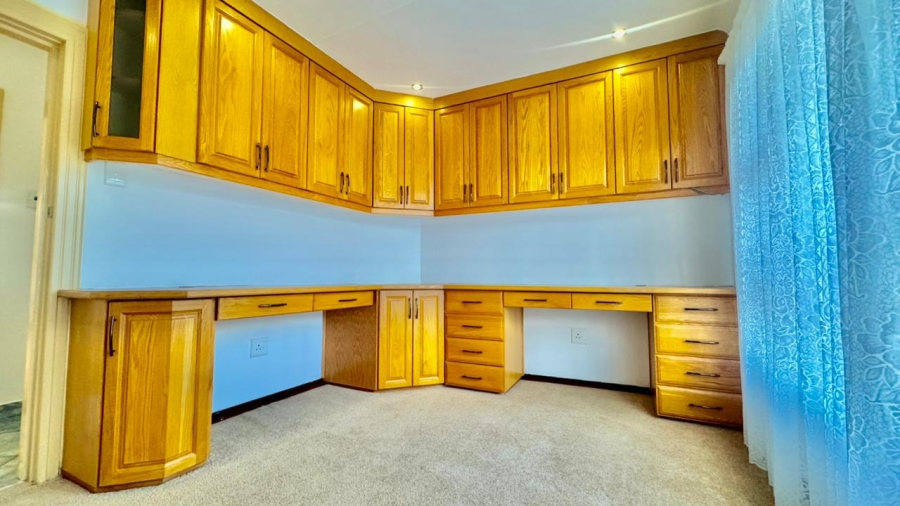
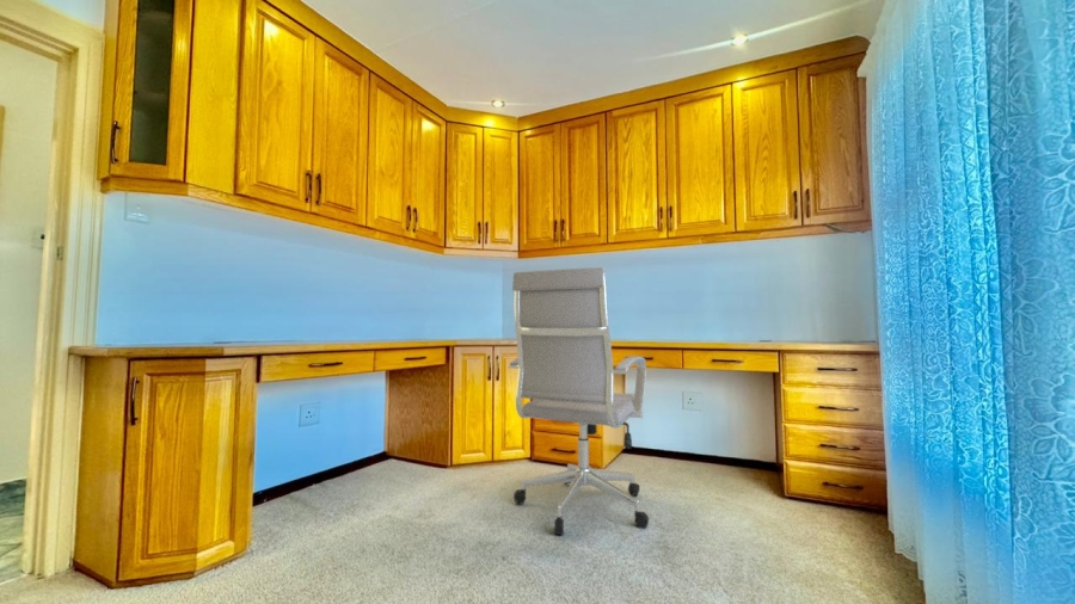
+ chair [506,266,650,536]
